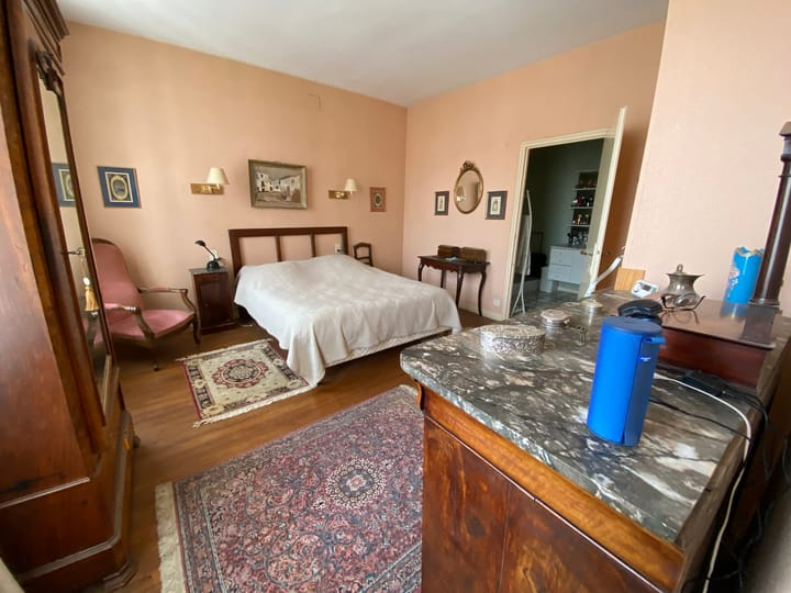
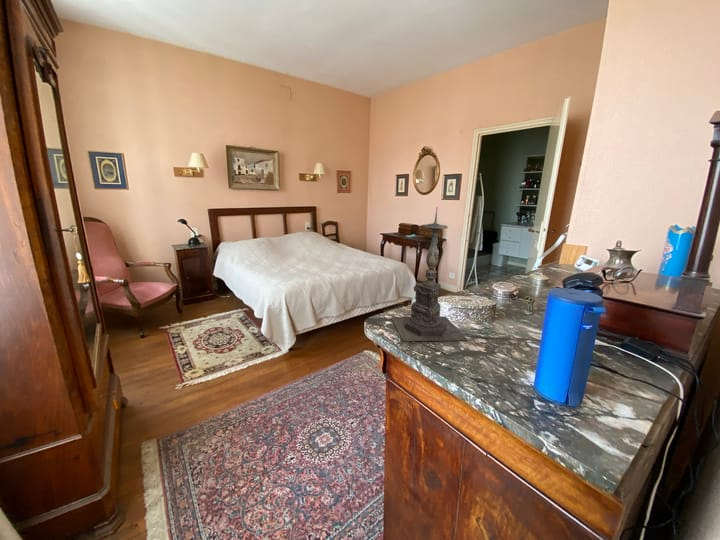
+ candle holder [390,208,469,342]
